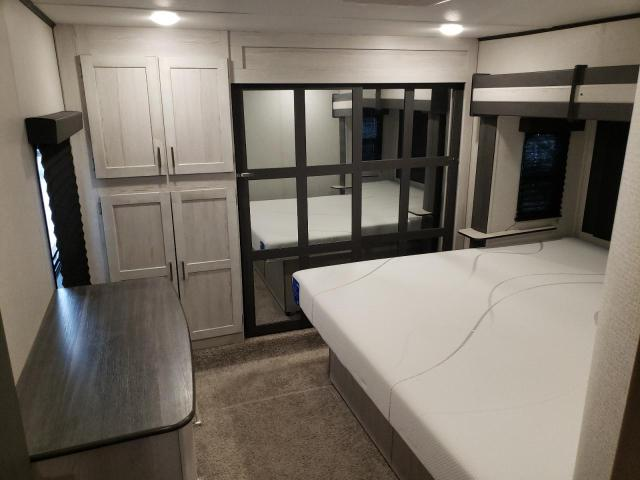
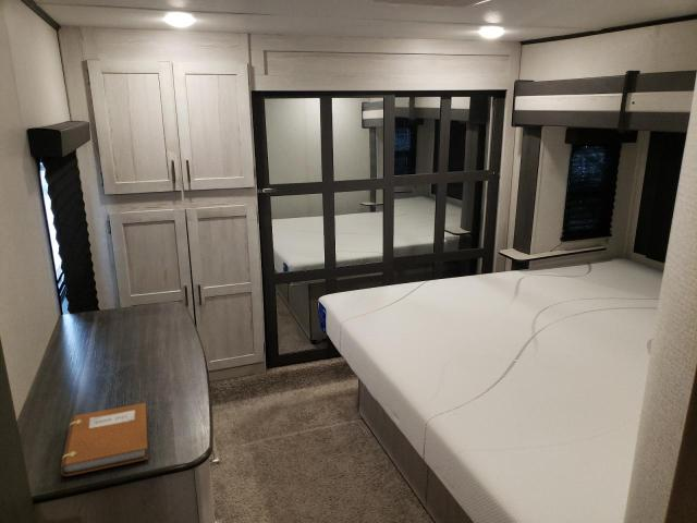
+ notebook [59,402,149,477]
